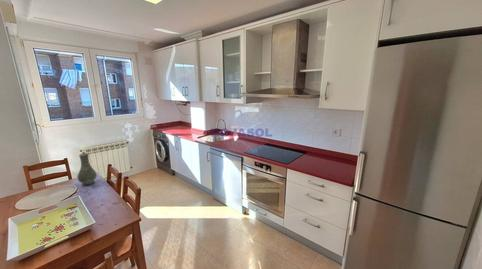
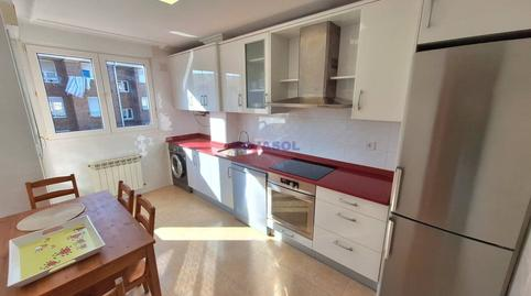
- vase [76,151,98,186]
